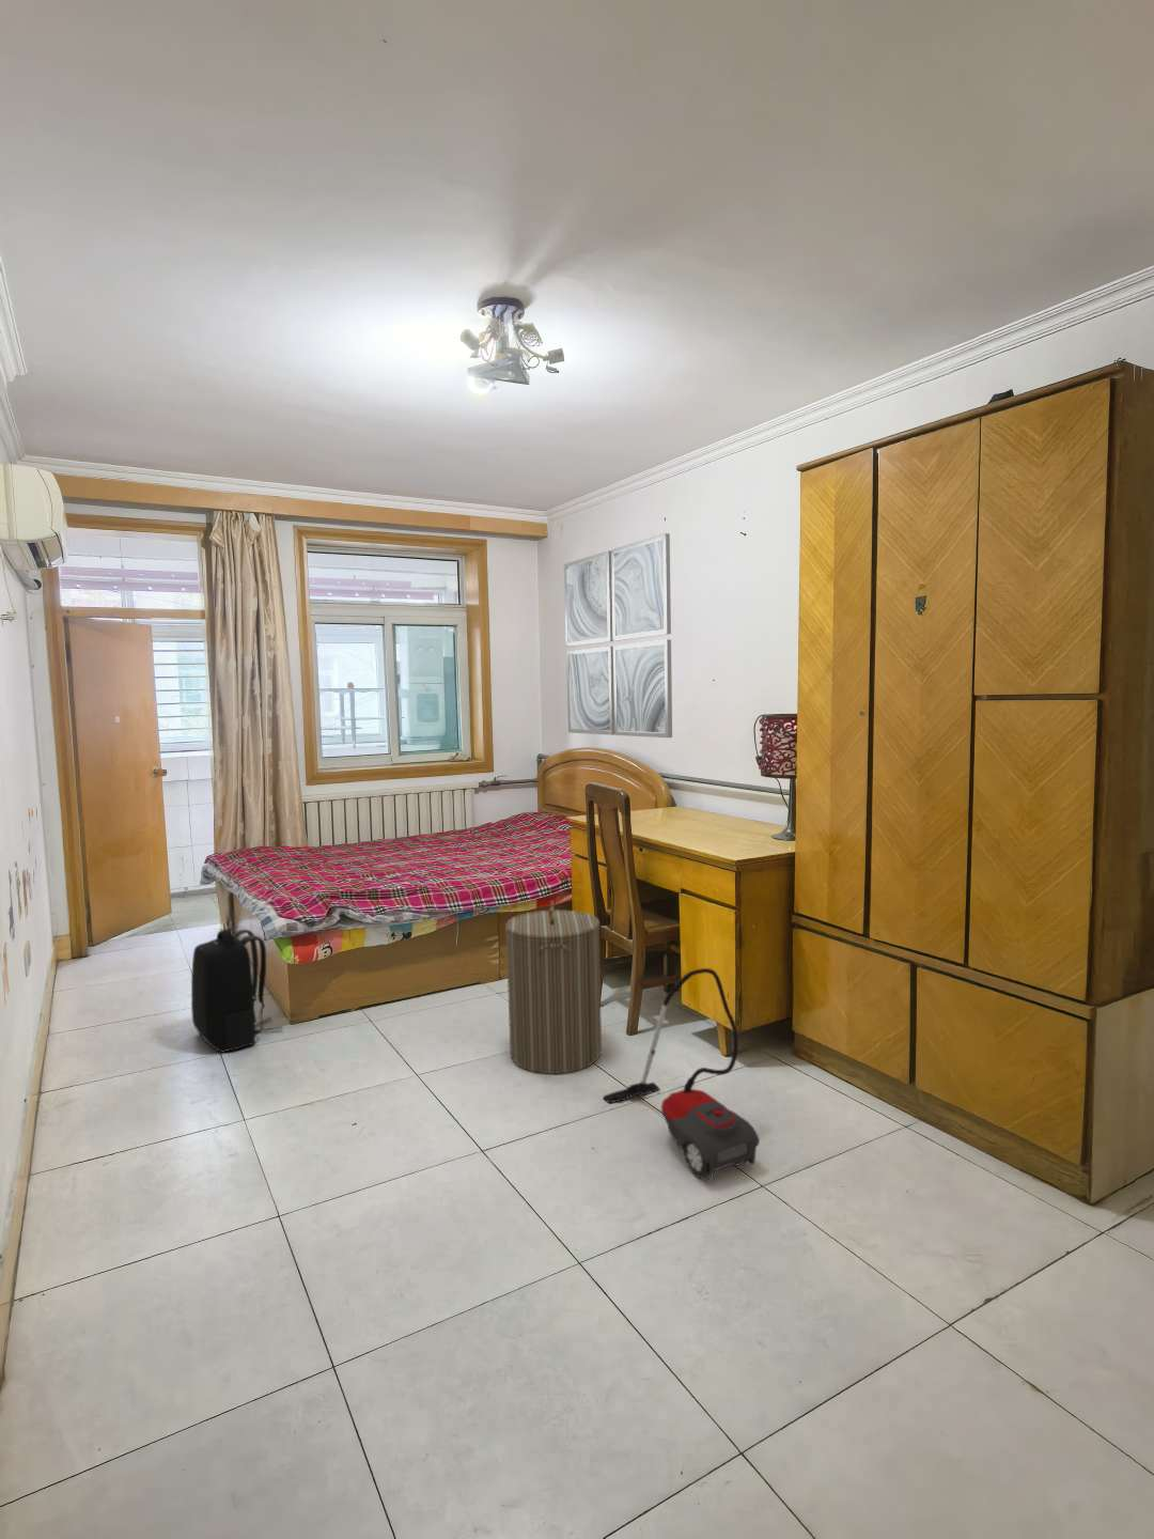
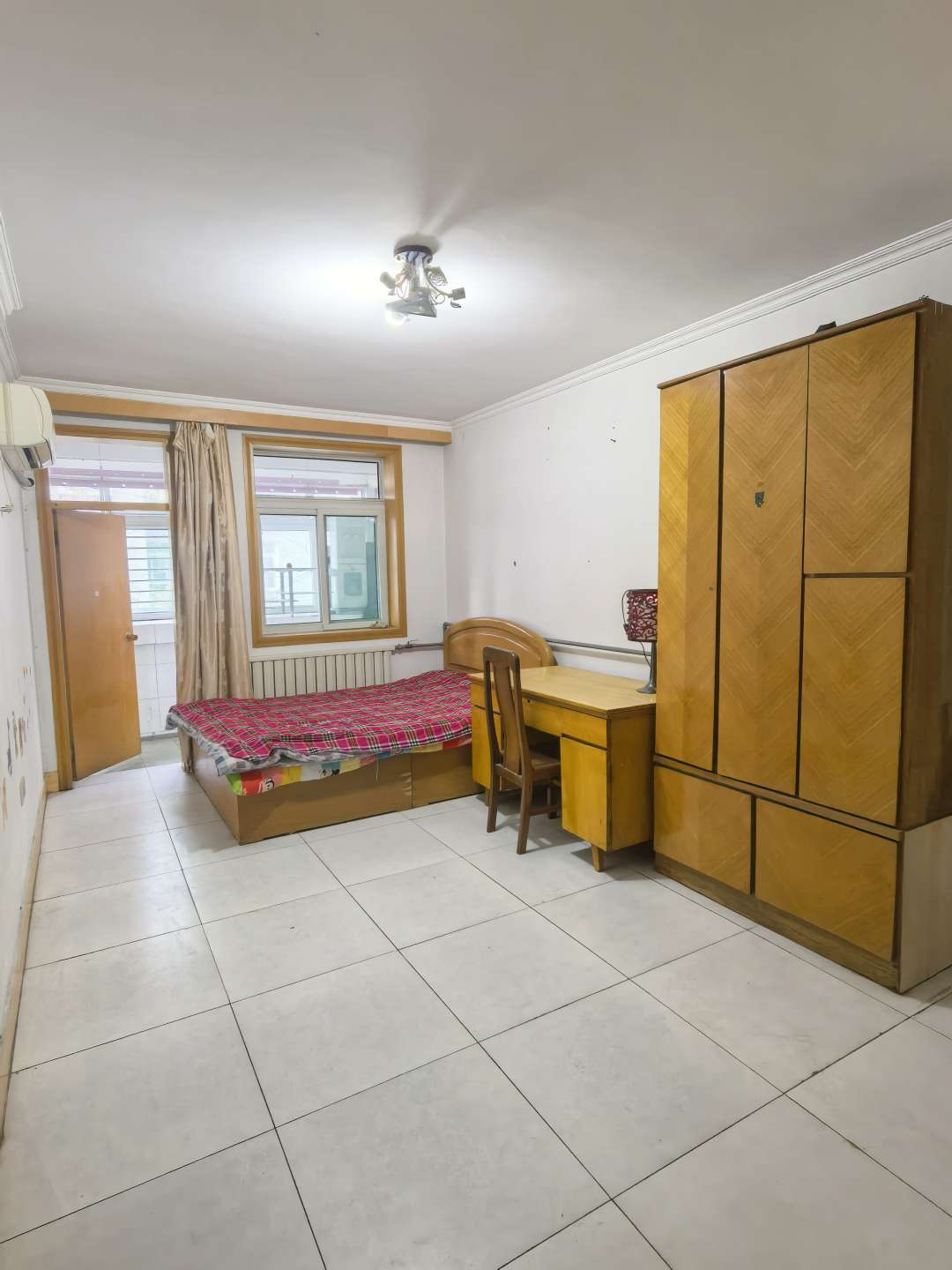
- backpack [190,928,284,1054]
- wall art [564,532,673,738]
- laundry hamper [504,900,602,1075]
- vacuum cleaner [601,967,761,1182]
